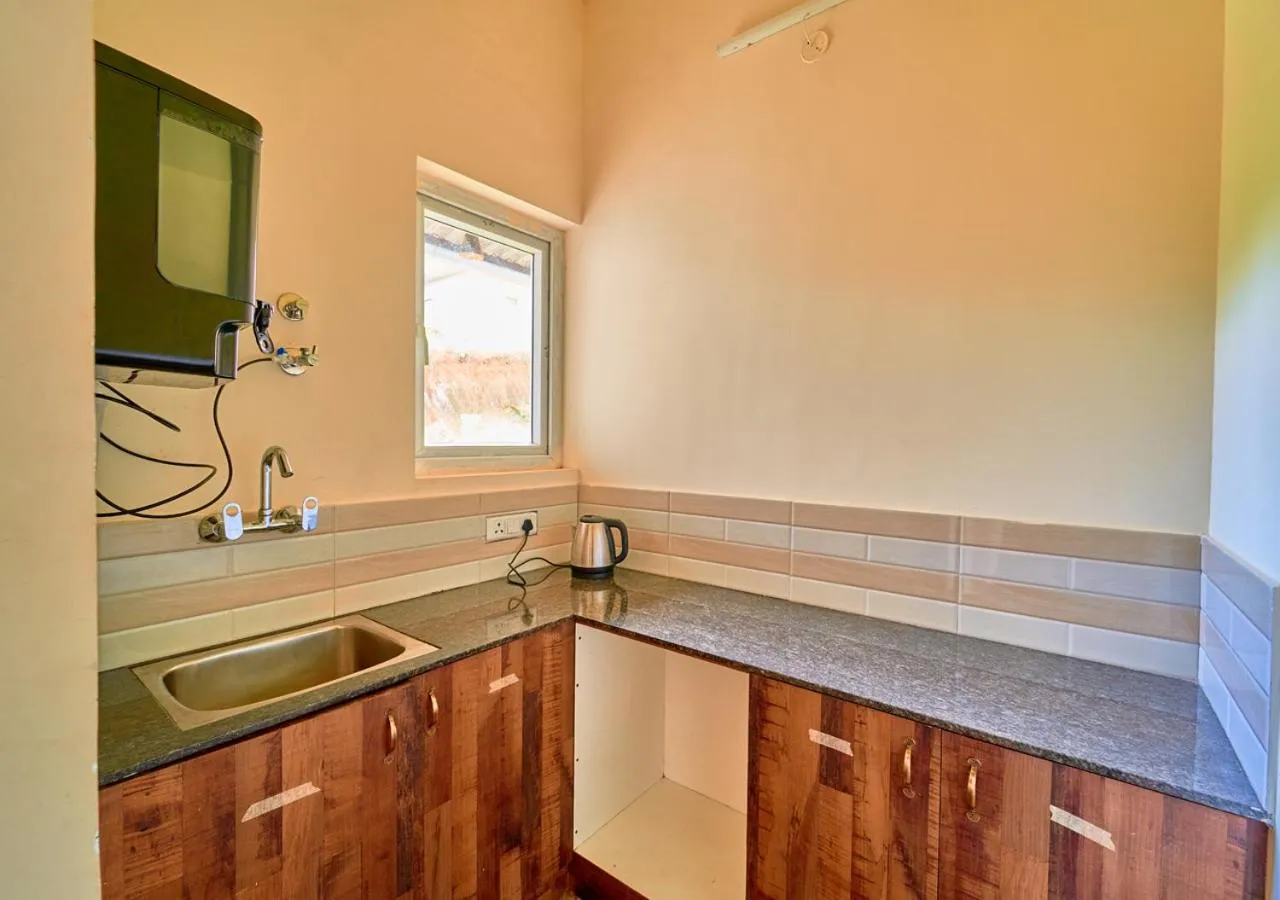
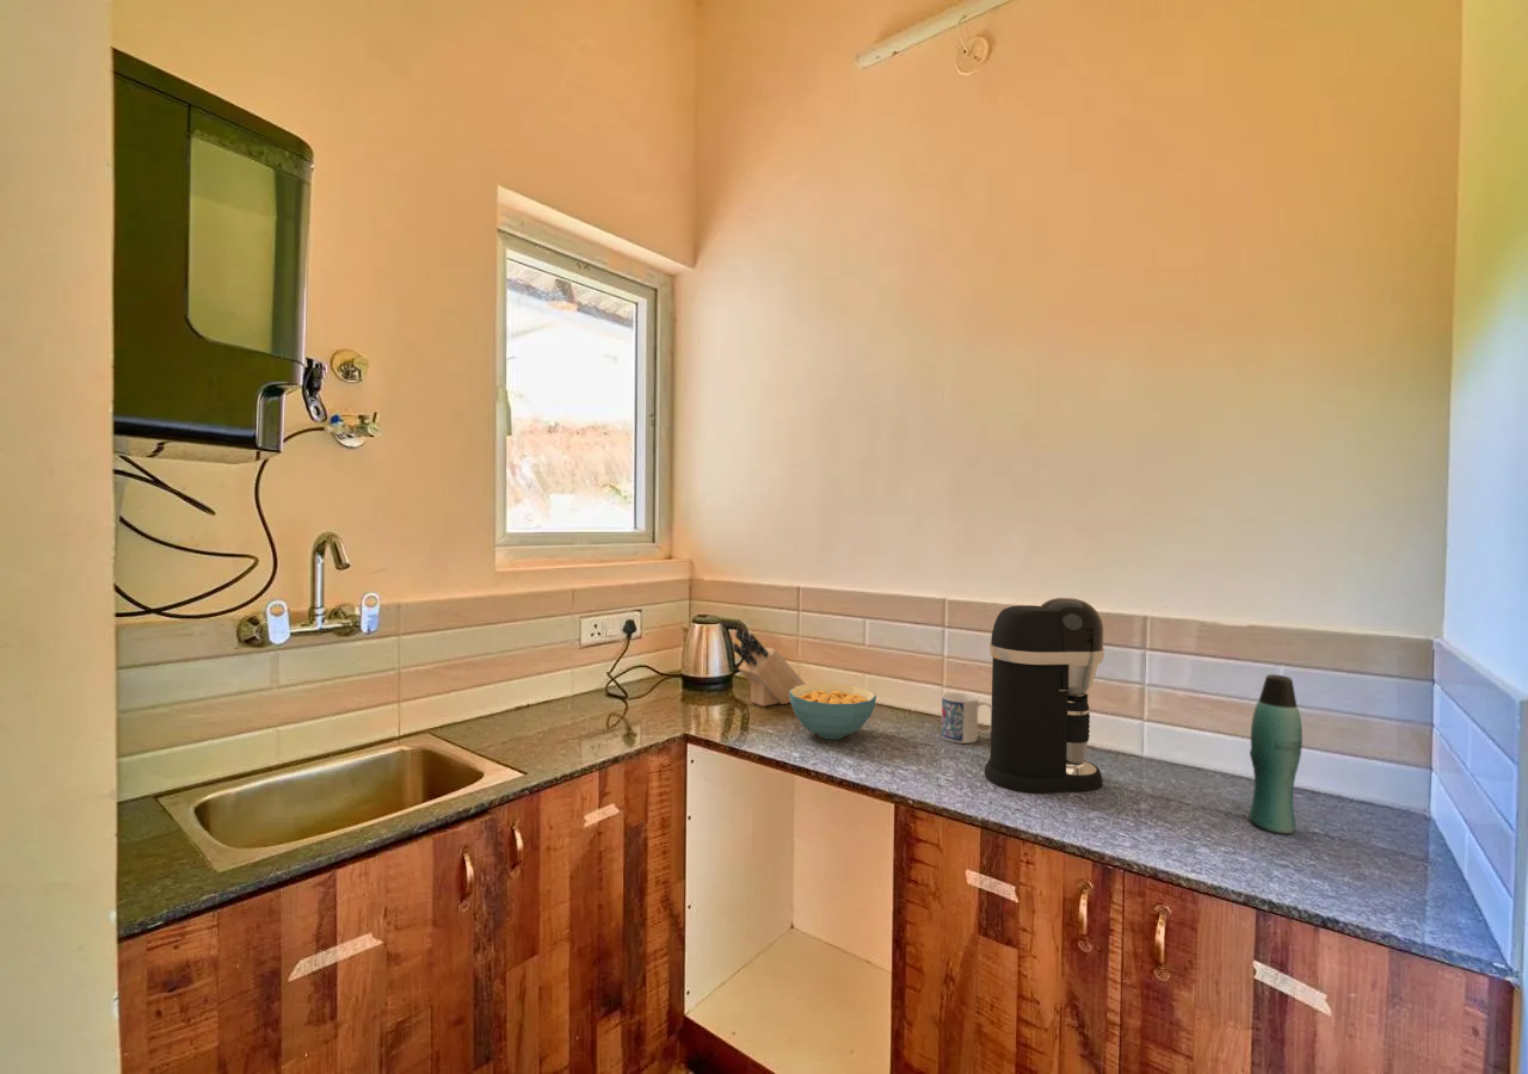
+ coffee maker [984,597,1105,794]
+ knife block [732,628,807,708]
+ bottle [1247,673,1304,834]
+ cereal bowl [789,683,877,740]
+ mug [939,691,992,745]
